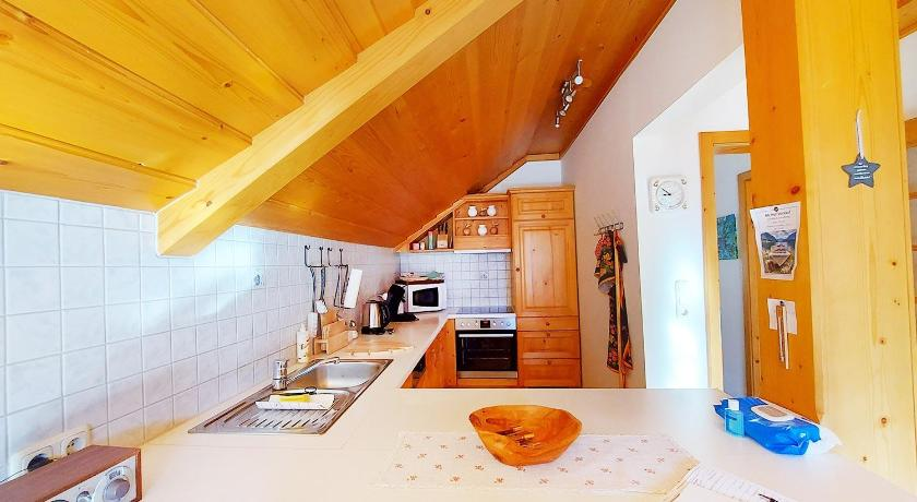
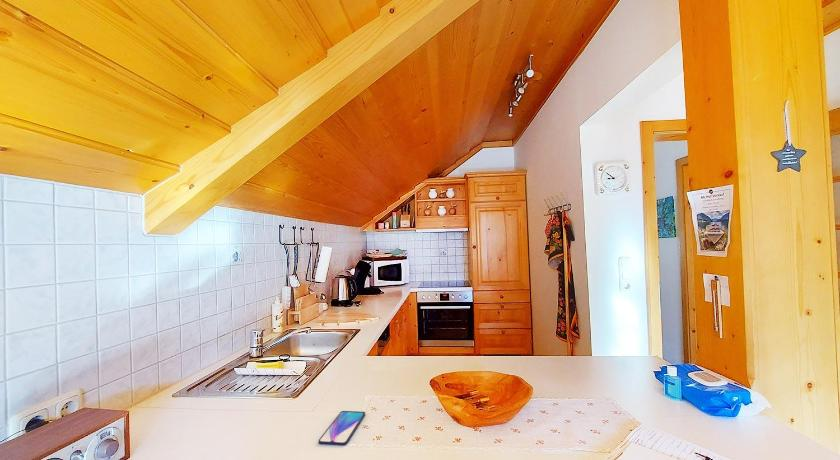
+ smartphone [318,410,366,446]
